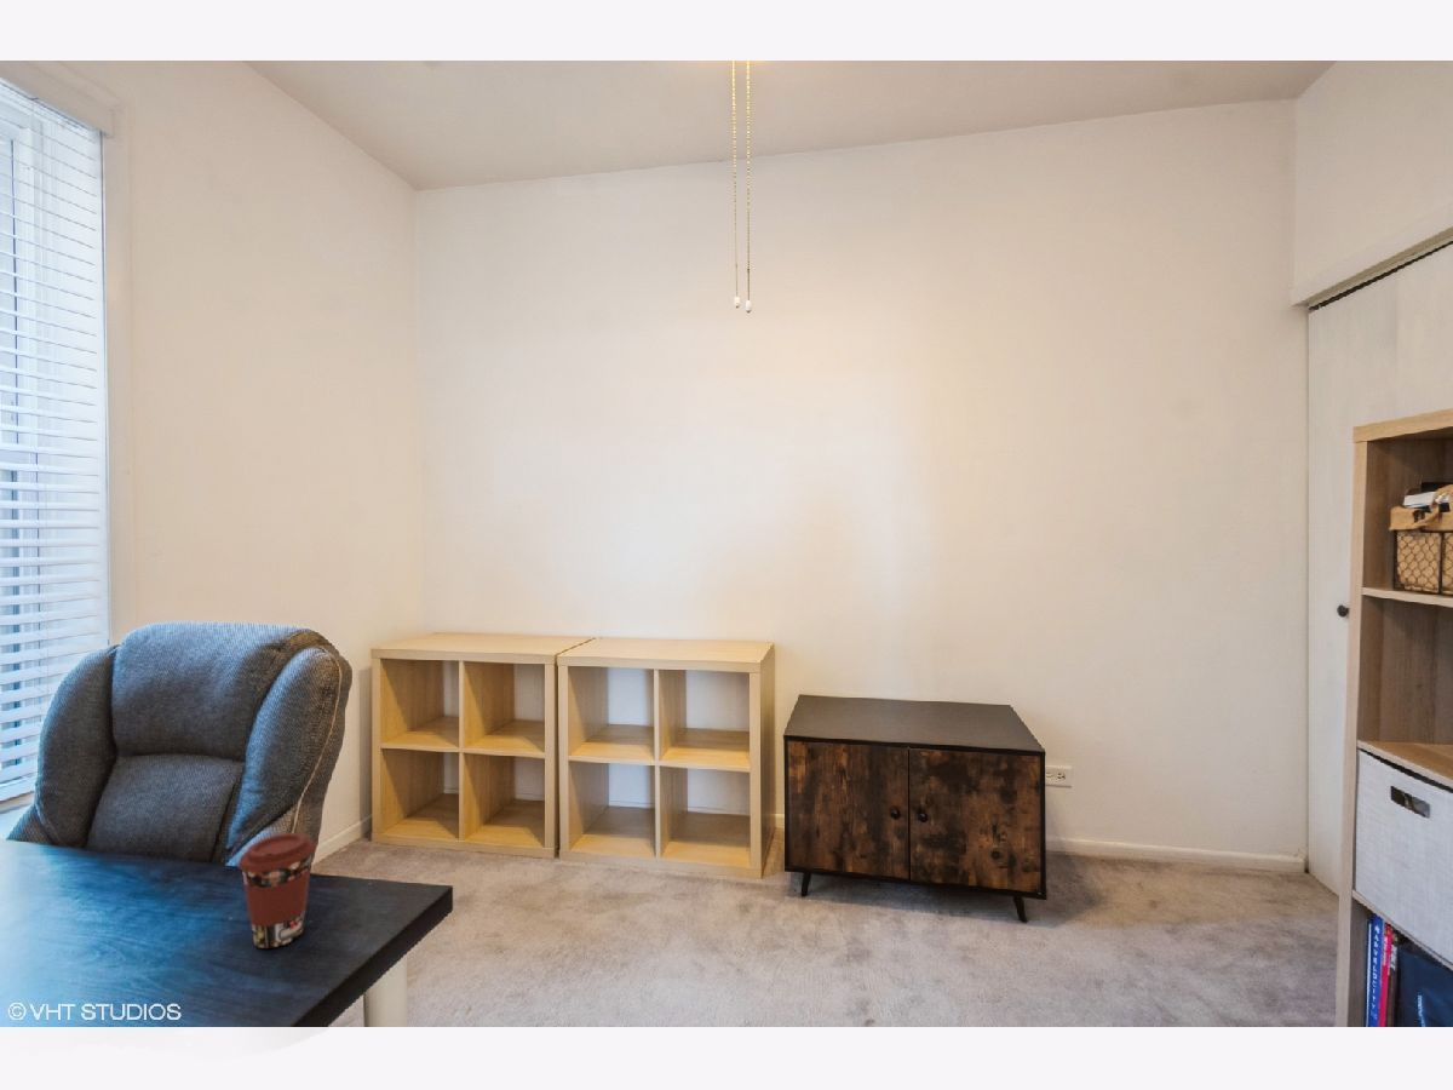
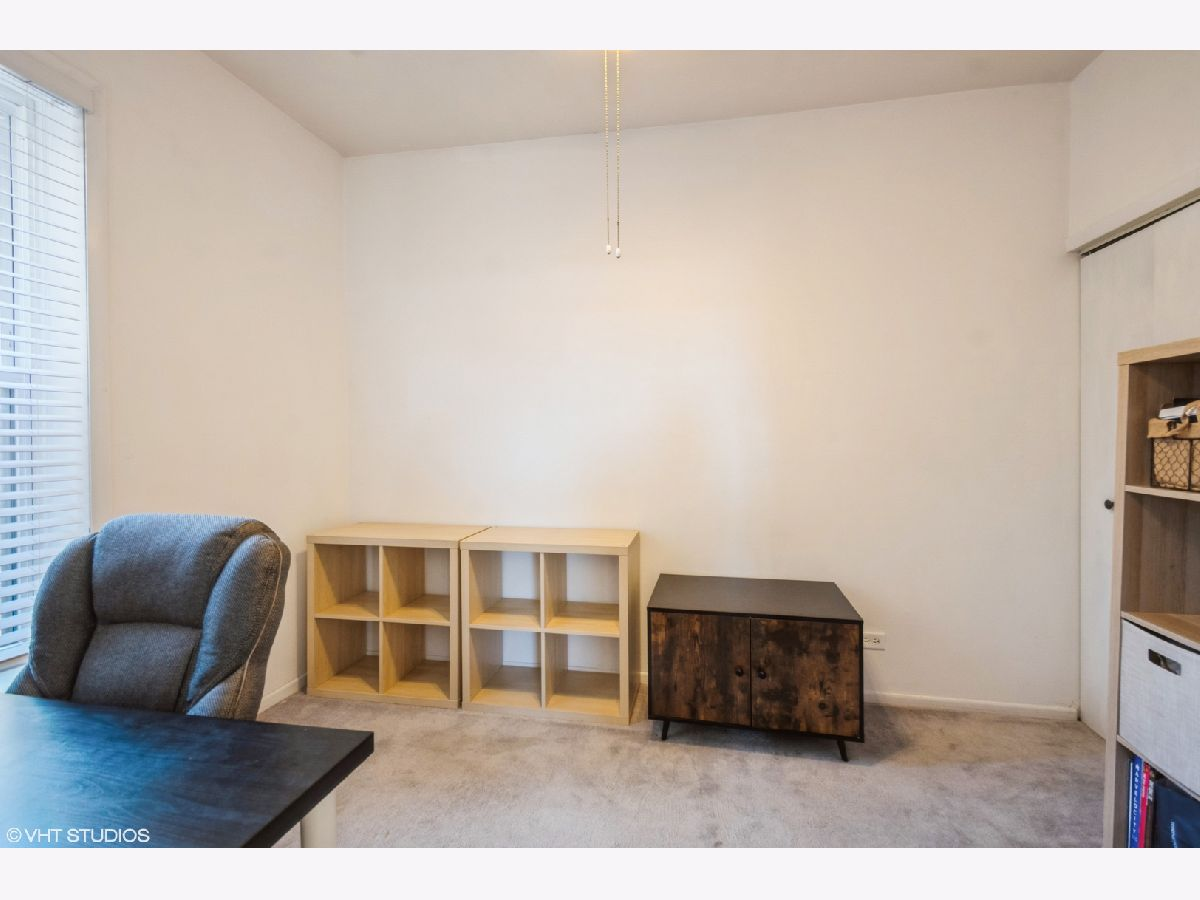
- coffee cup [236,832,317,950]
